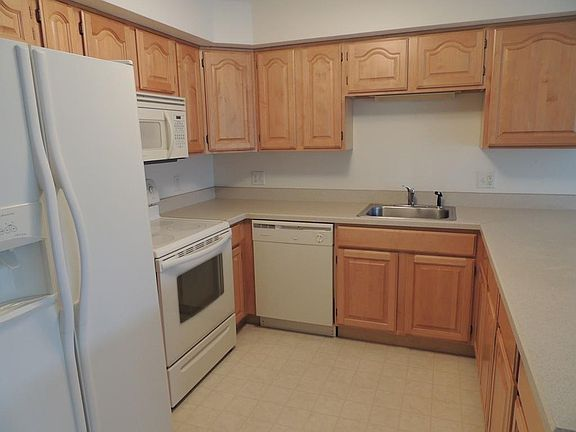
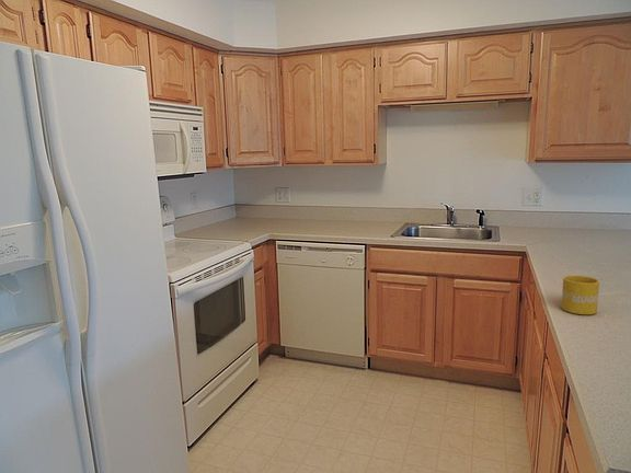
+ mug [560,275,600,315]
